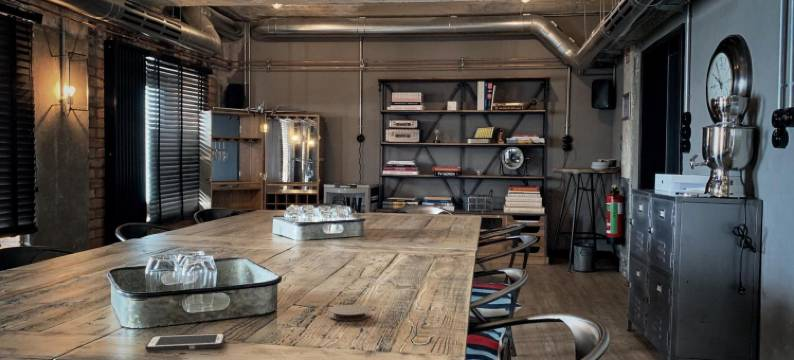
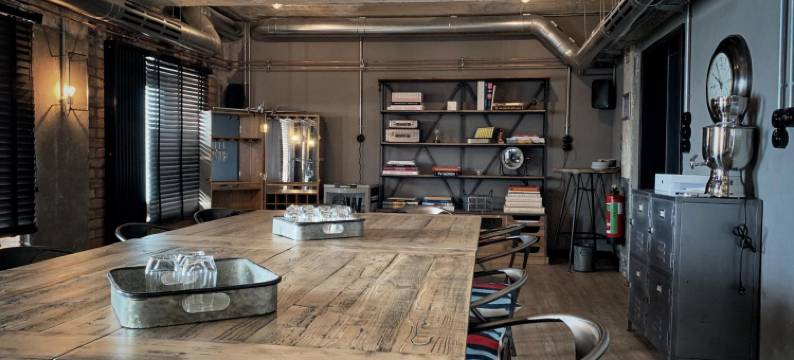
- coaster [328,304,371,322]
- cell phone [144,332,226,352]
